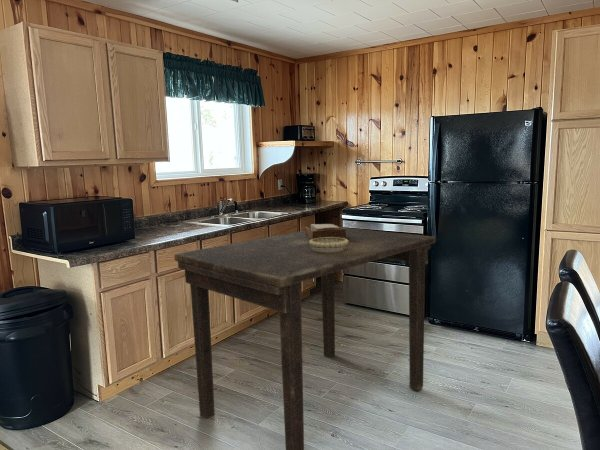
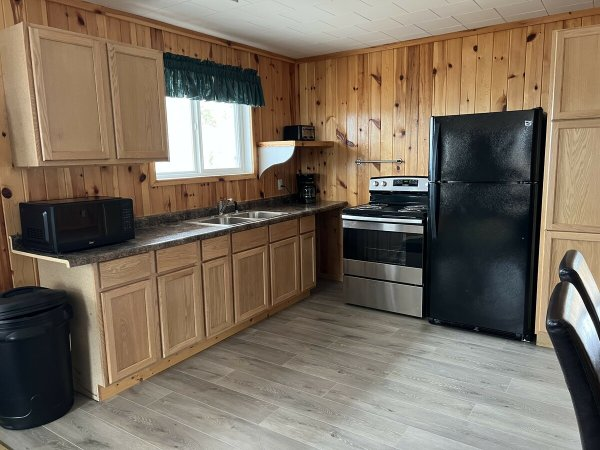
- dining table [173,226,436,450]
- napkin holder [304,223,346,240]
- decorative bowl [309,237,349,253]
